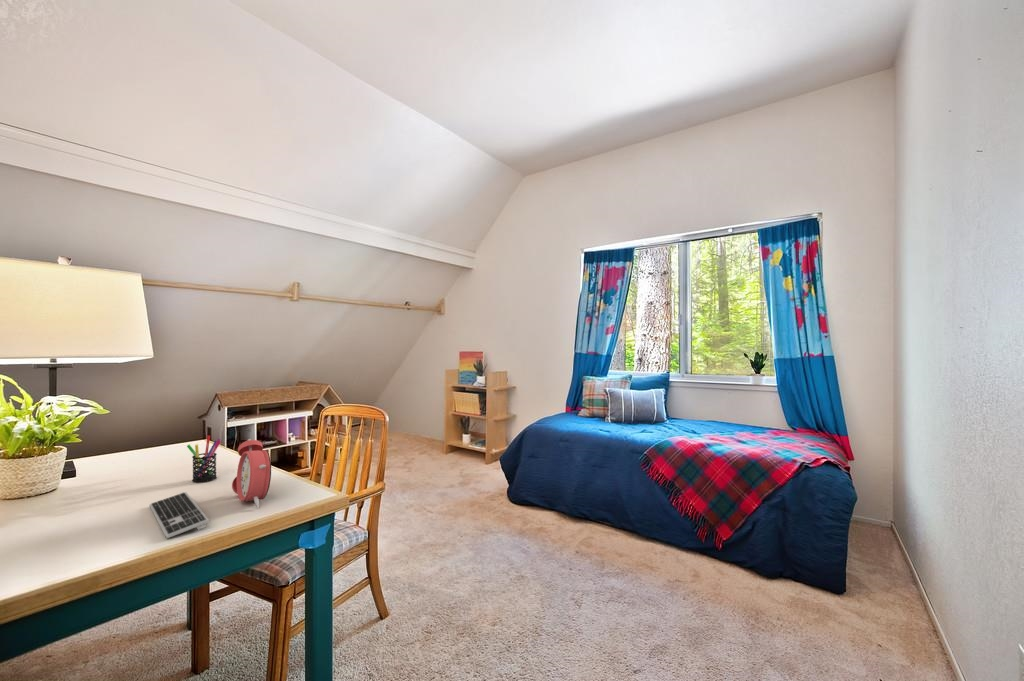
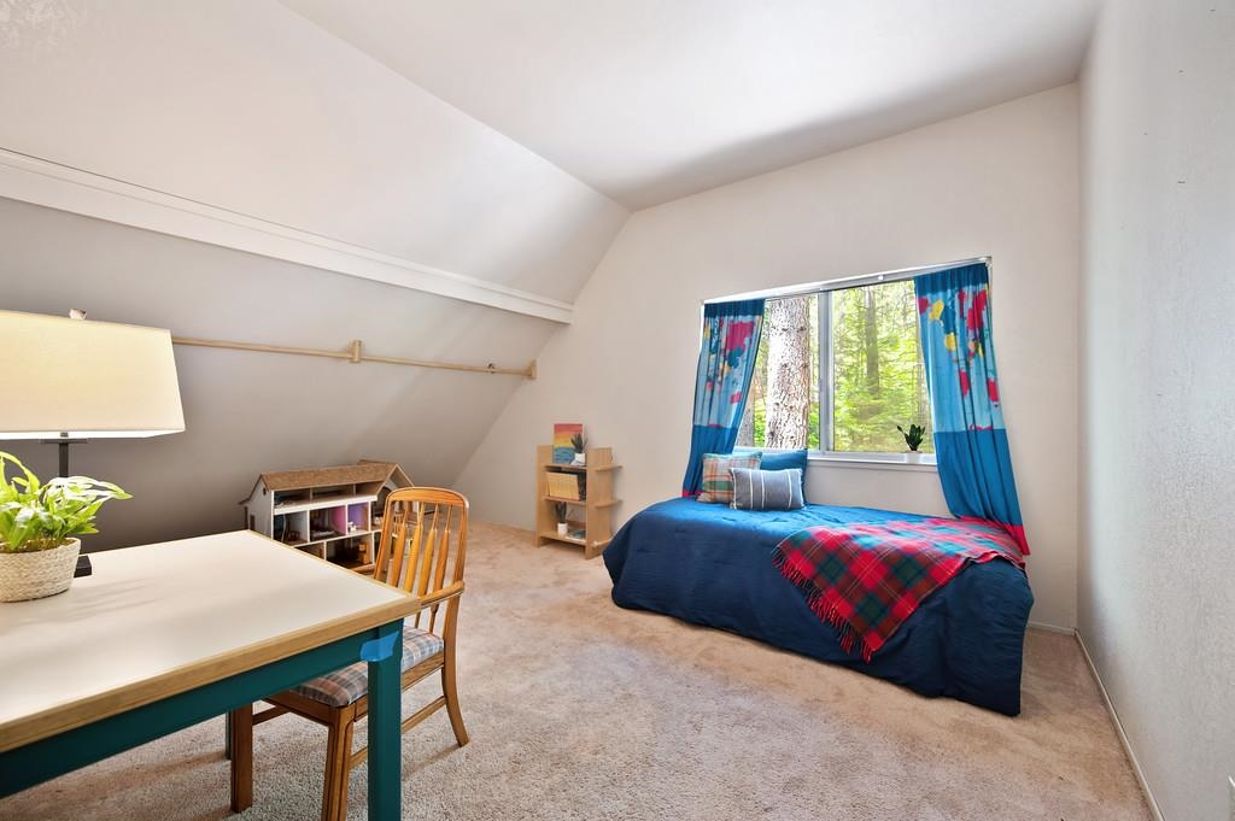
- pen holder [186,435,222,483]
- keyboard [148,491,210,539]
- alarm clock [231,438,272,509]
